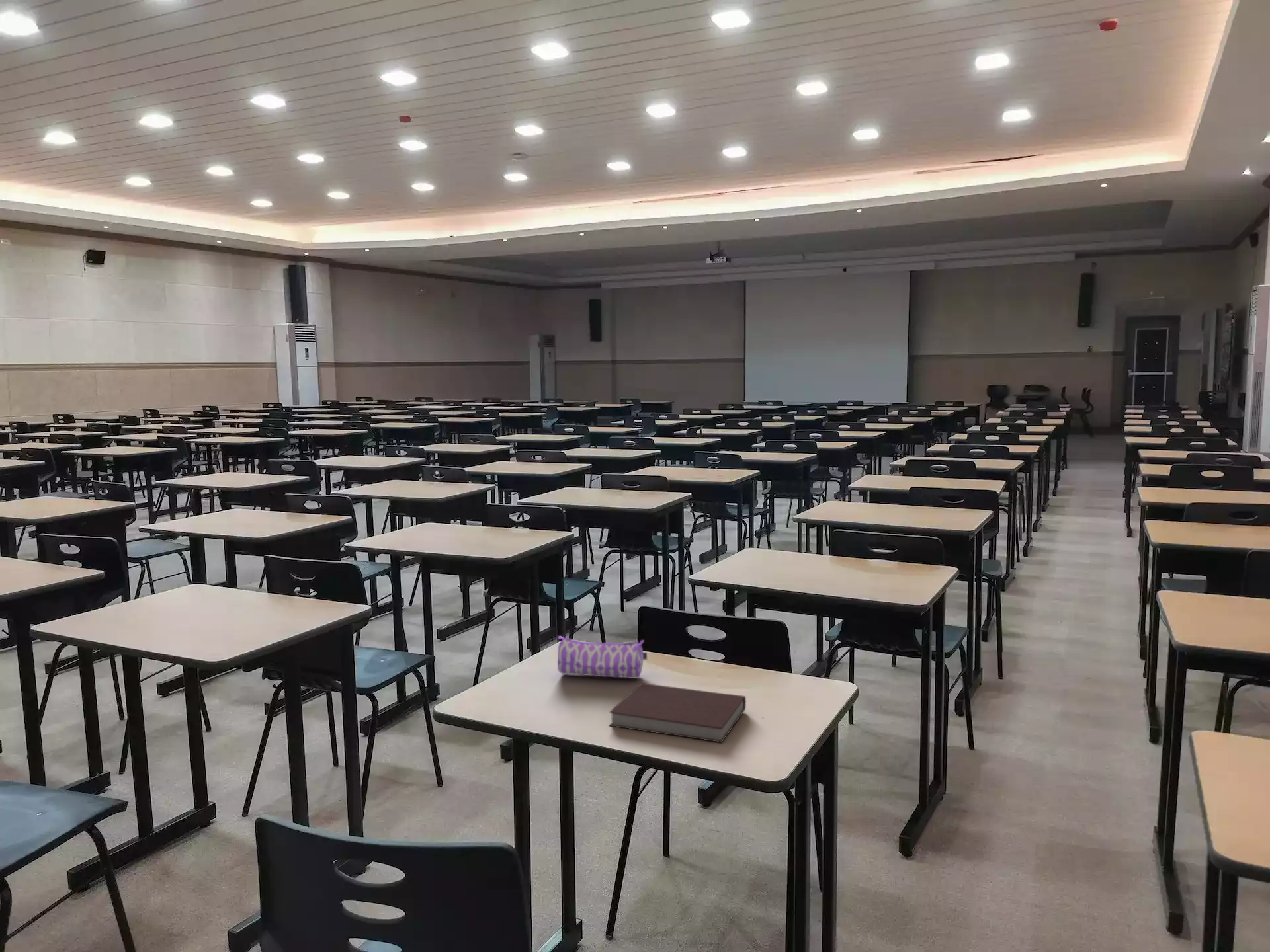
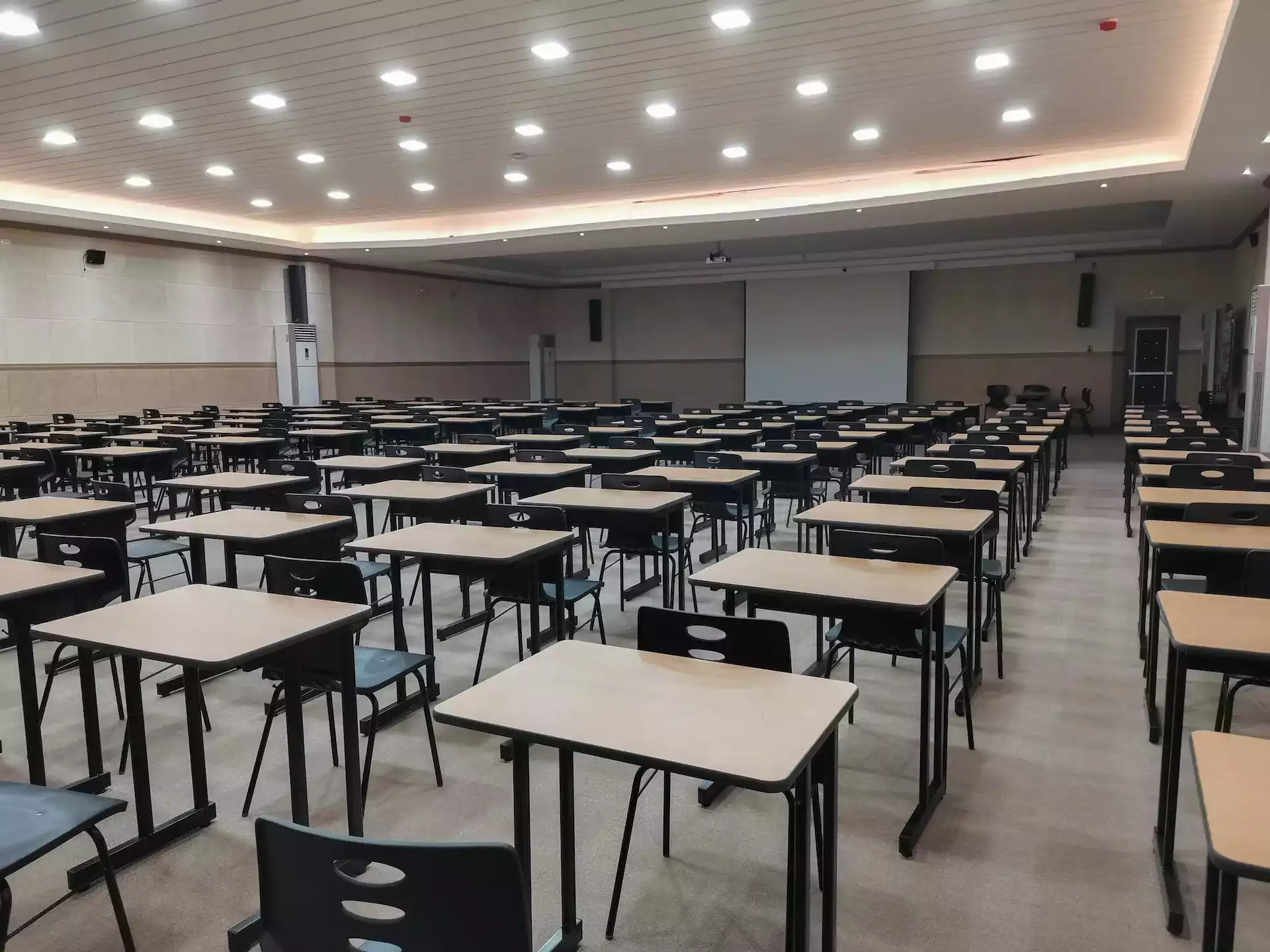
- pencil case [557,635,648,679]
- notebook [609,682,747,743]
